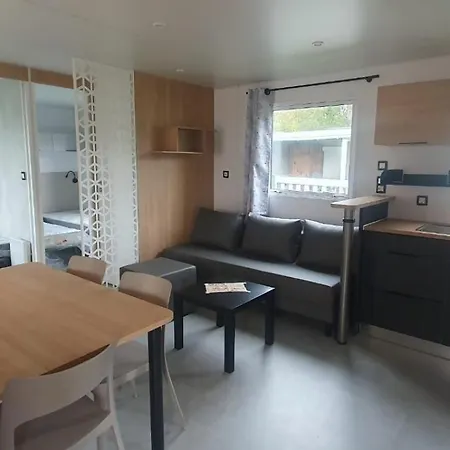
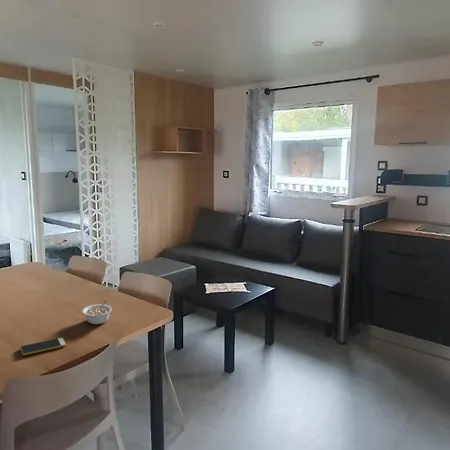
+ legume [81,299,113,325]
+ smartphone [19,337,67,356]
